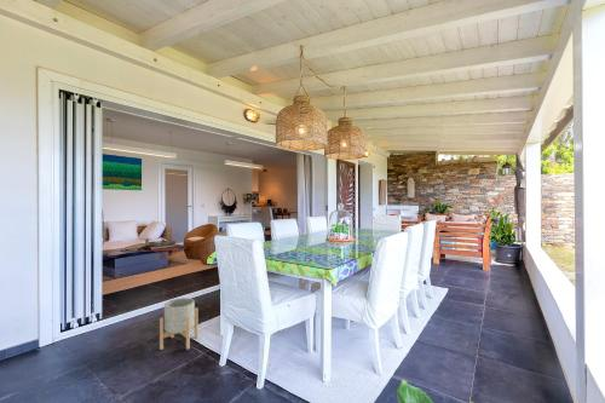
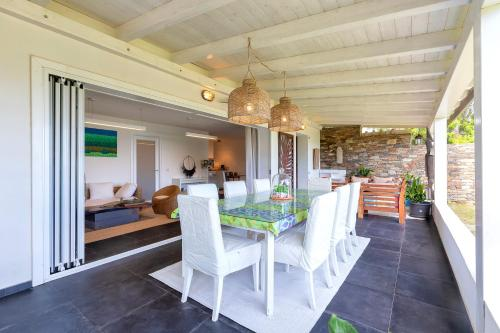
- planter [159,297,198,351]
